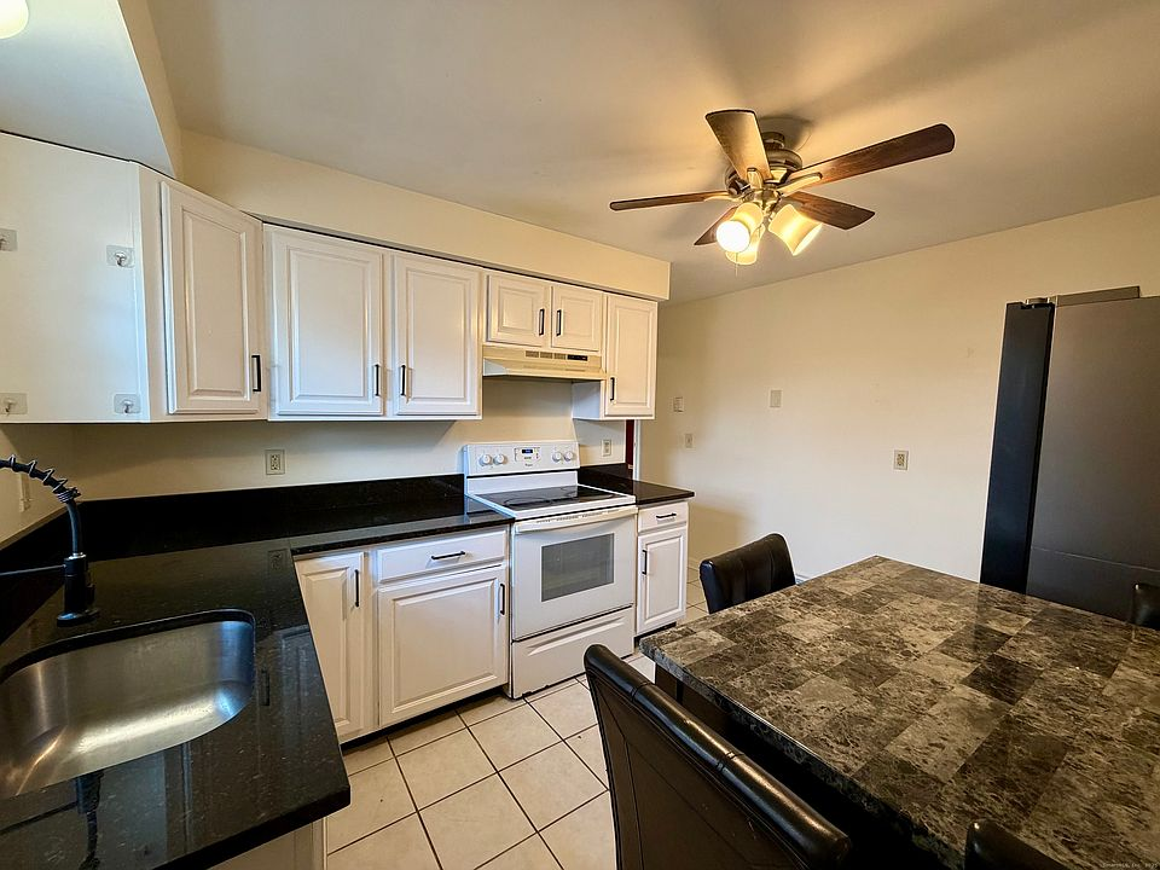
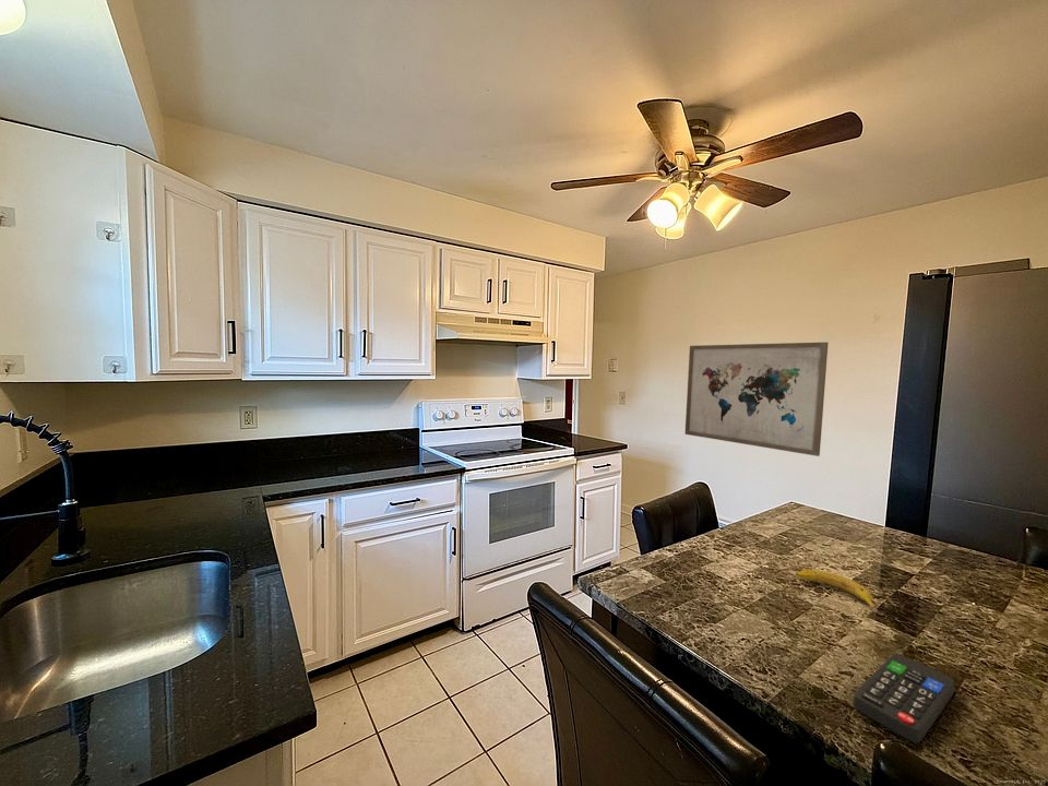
+ fruit [795,569,884,617]
+ remote control [853,653,955,745]
+ wall art [684,342,830,457]
